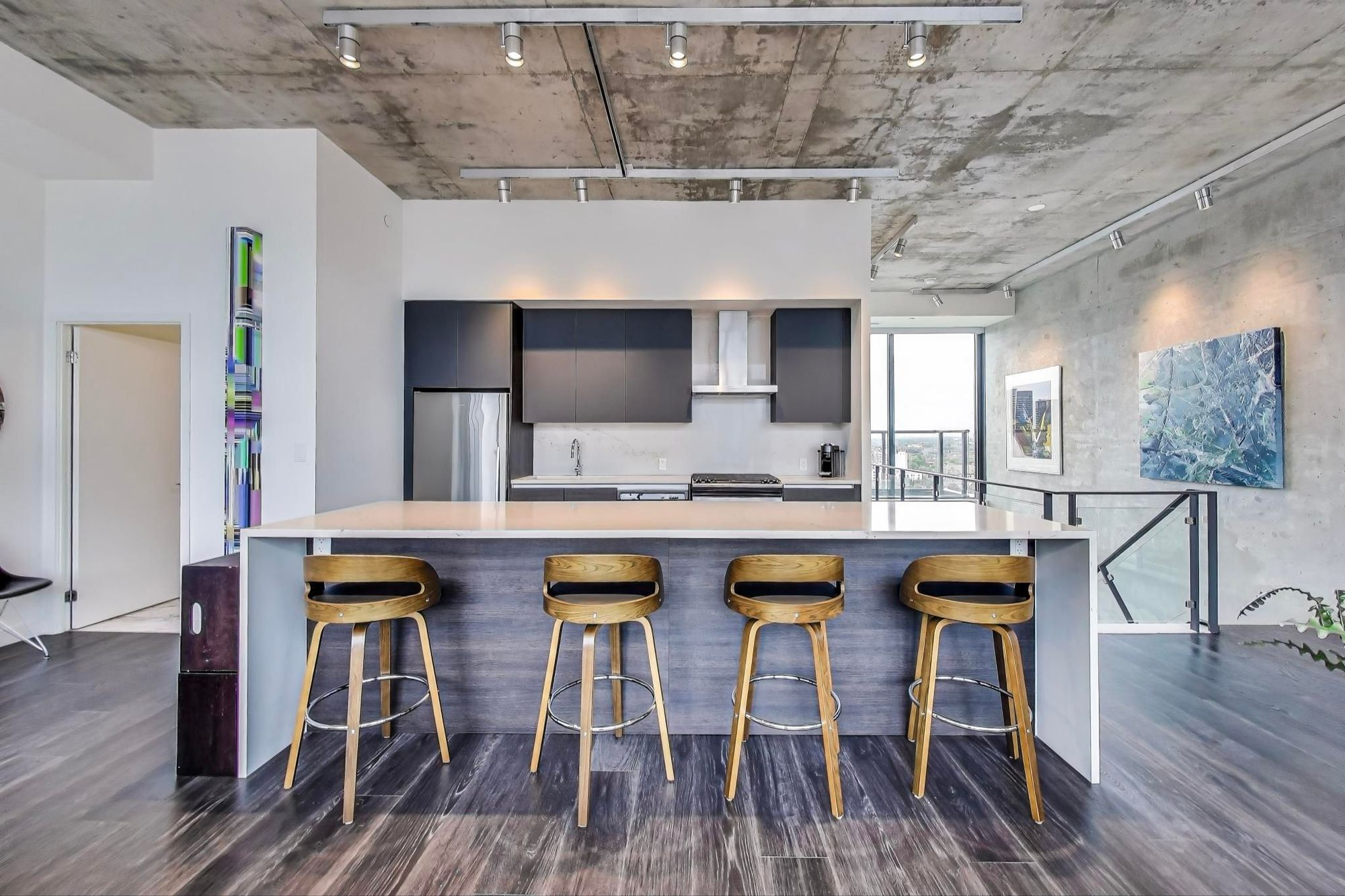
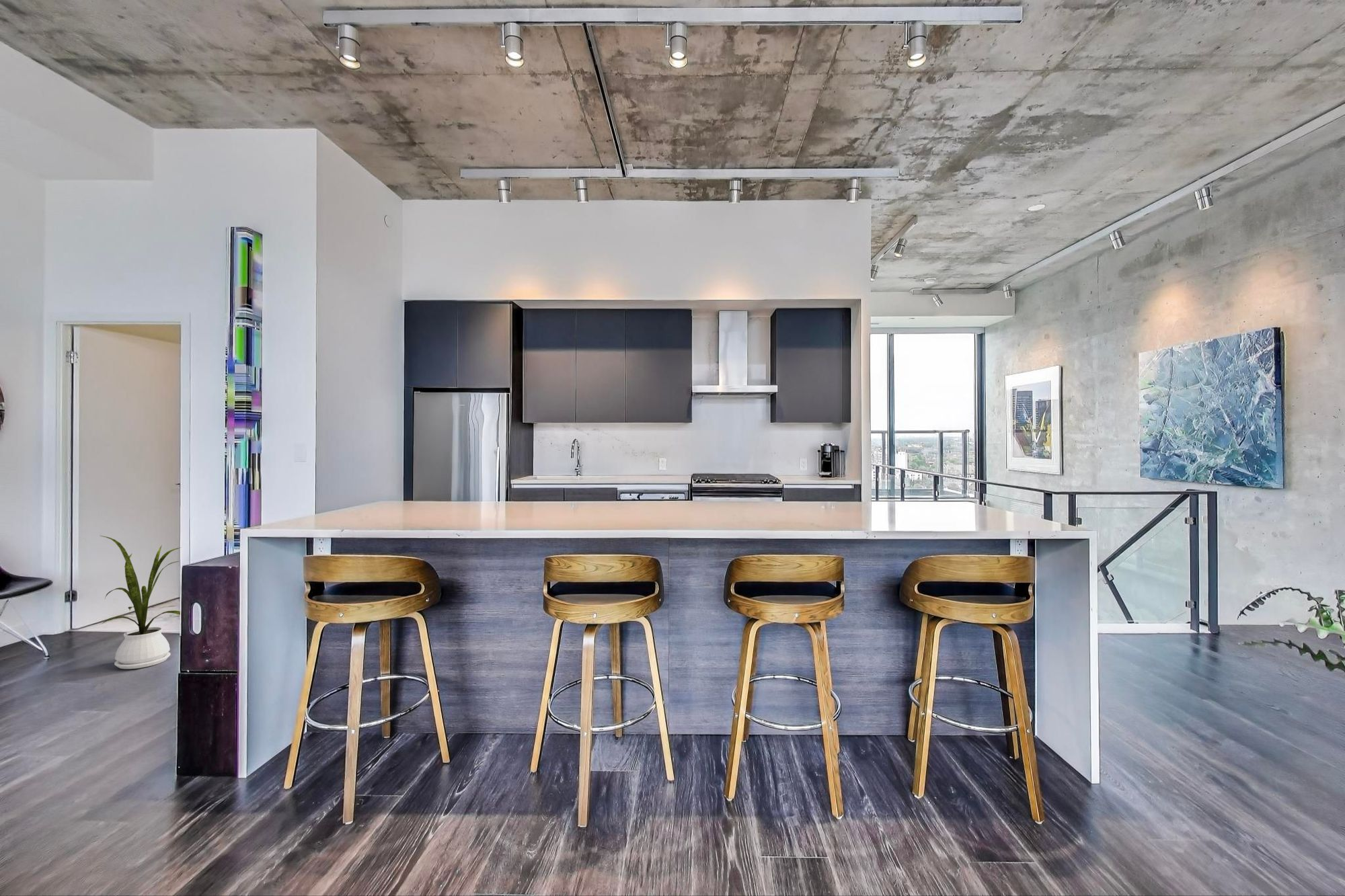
+ house plant [100,535,182,669]
